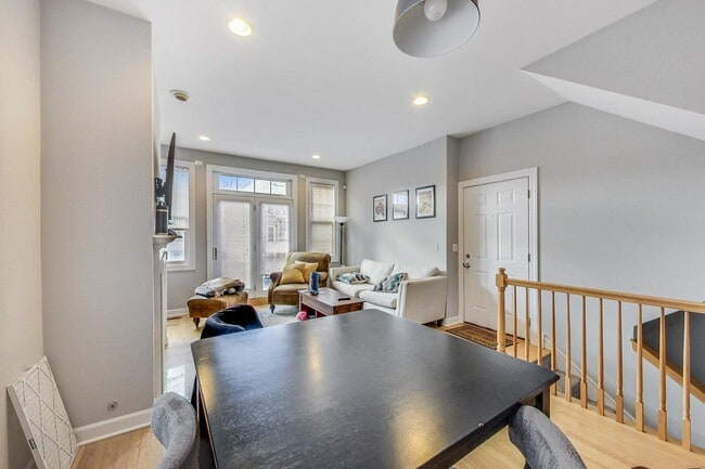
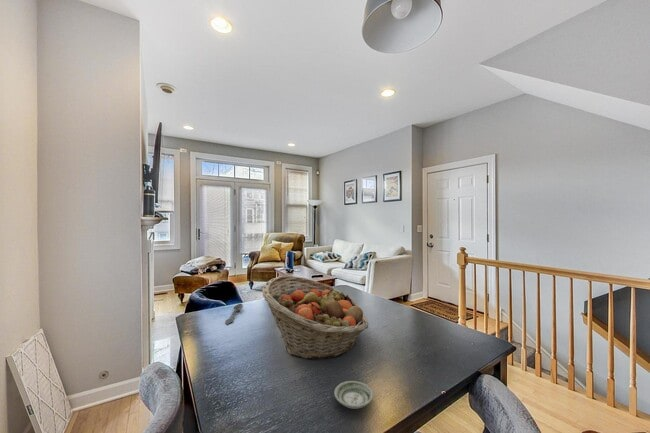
+ fruit basket [261,275,369,361]
+ saucer [333,380,374,410]
+ spoon [224,303,244,325]
